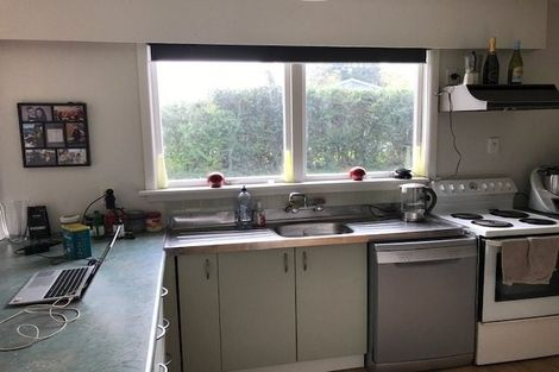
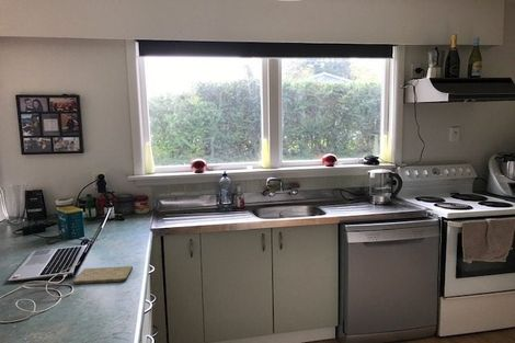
+ cutting board [72,265,134,285]
